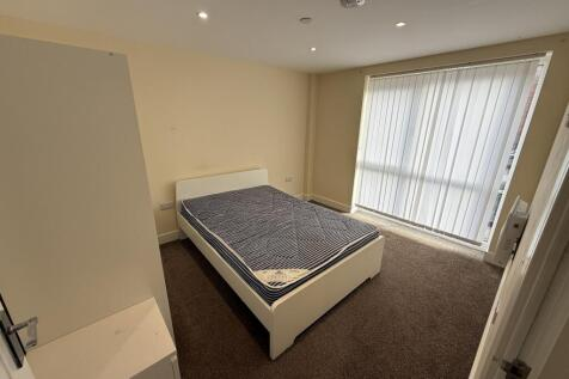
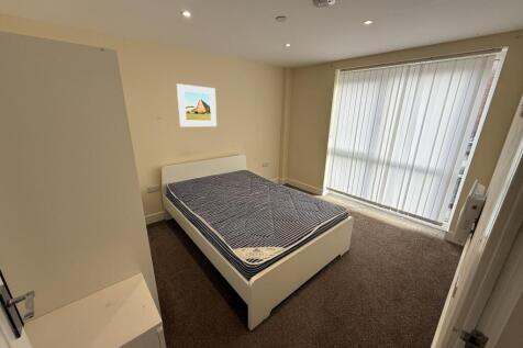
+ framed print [176,82,218,127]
